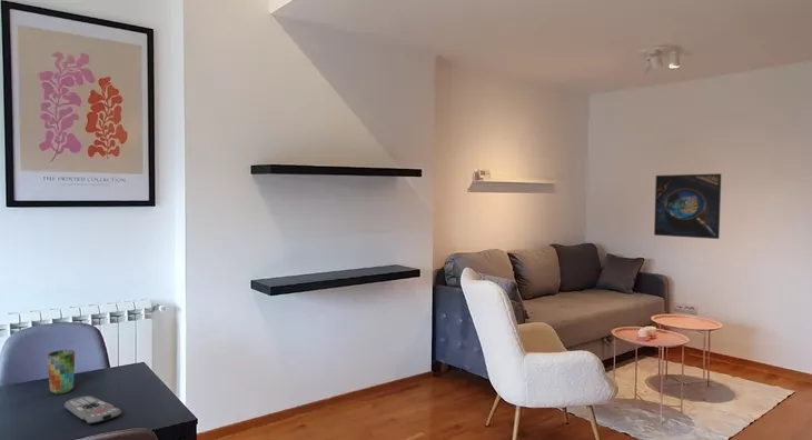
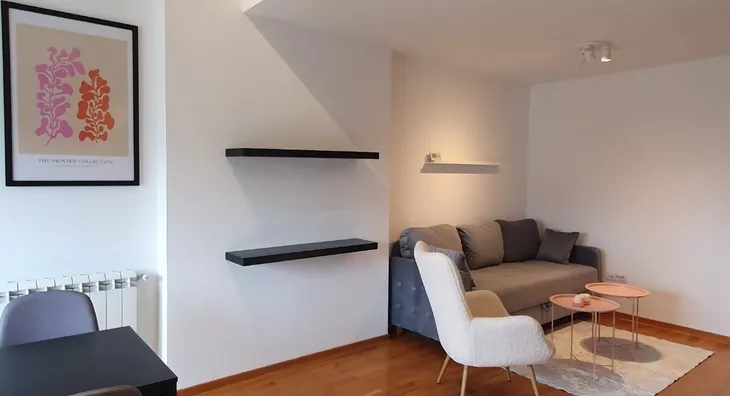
- cup [47,349,76,396]
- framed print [653,172,722,240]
- remote control [63,396,122,426]
